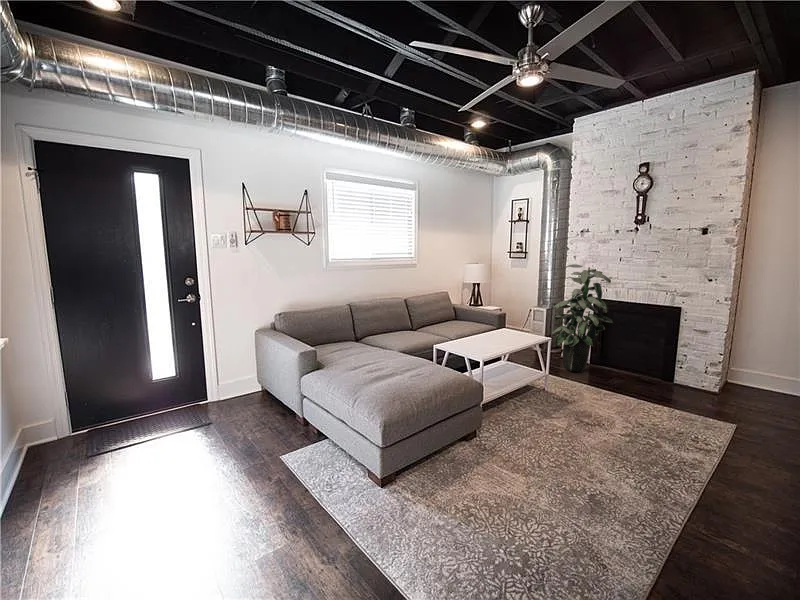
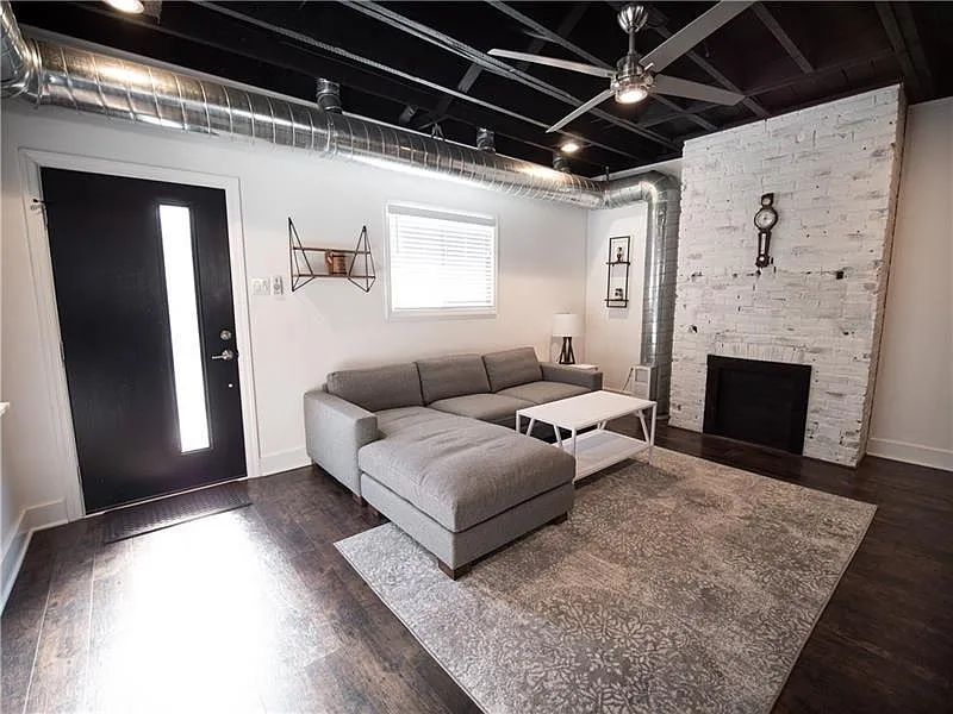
- indoor plant [550,263,614,373]
